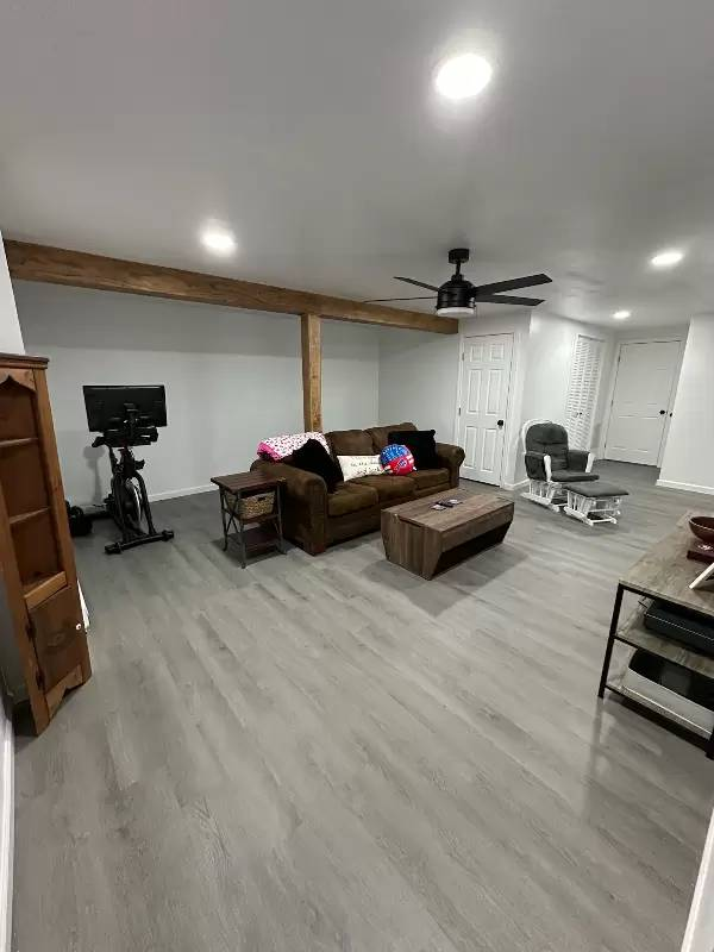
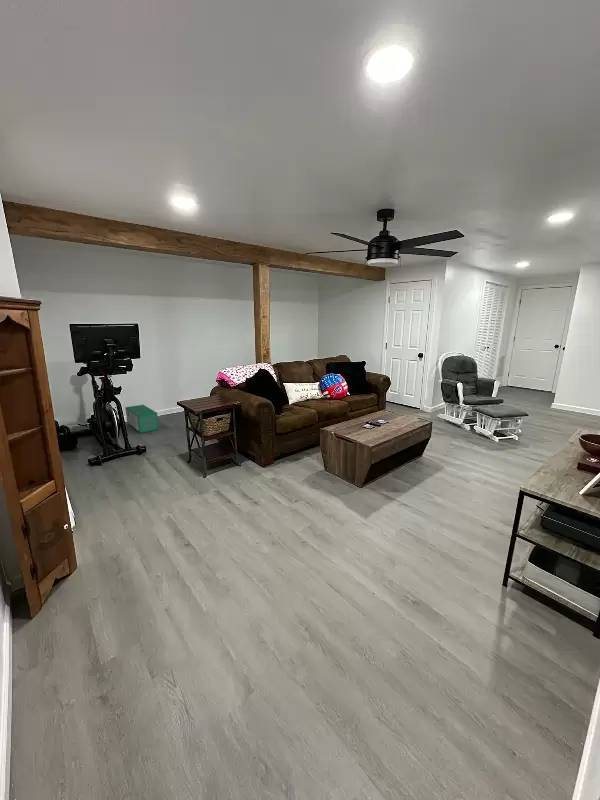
+ storage bin [124,404,160,434]
